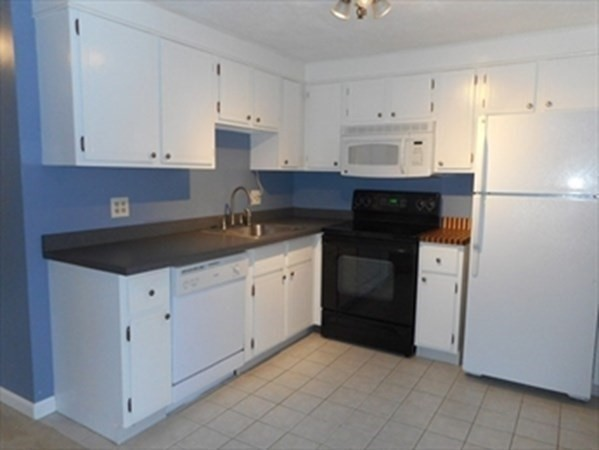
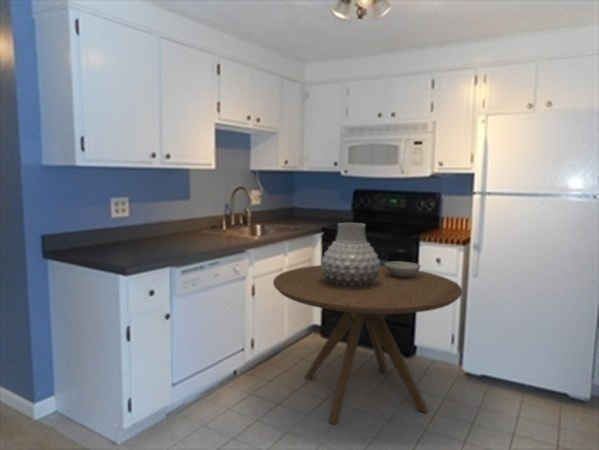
+ dining table [272,264,463,425]
+ bowl [384,260,422,278]
+ vase [321,222,381,288]
